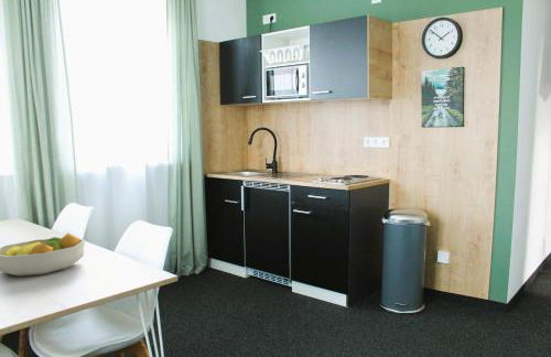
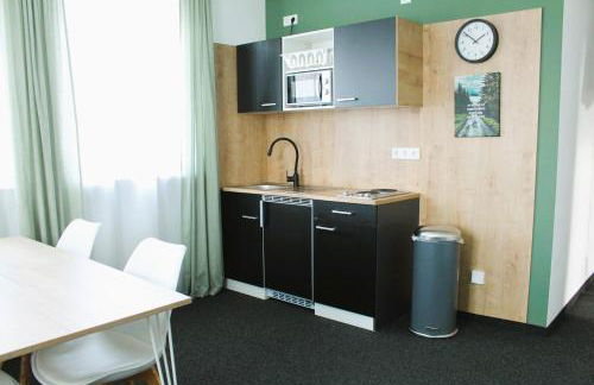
- fruit bowl [0,231,86,278]
